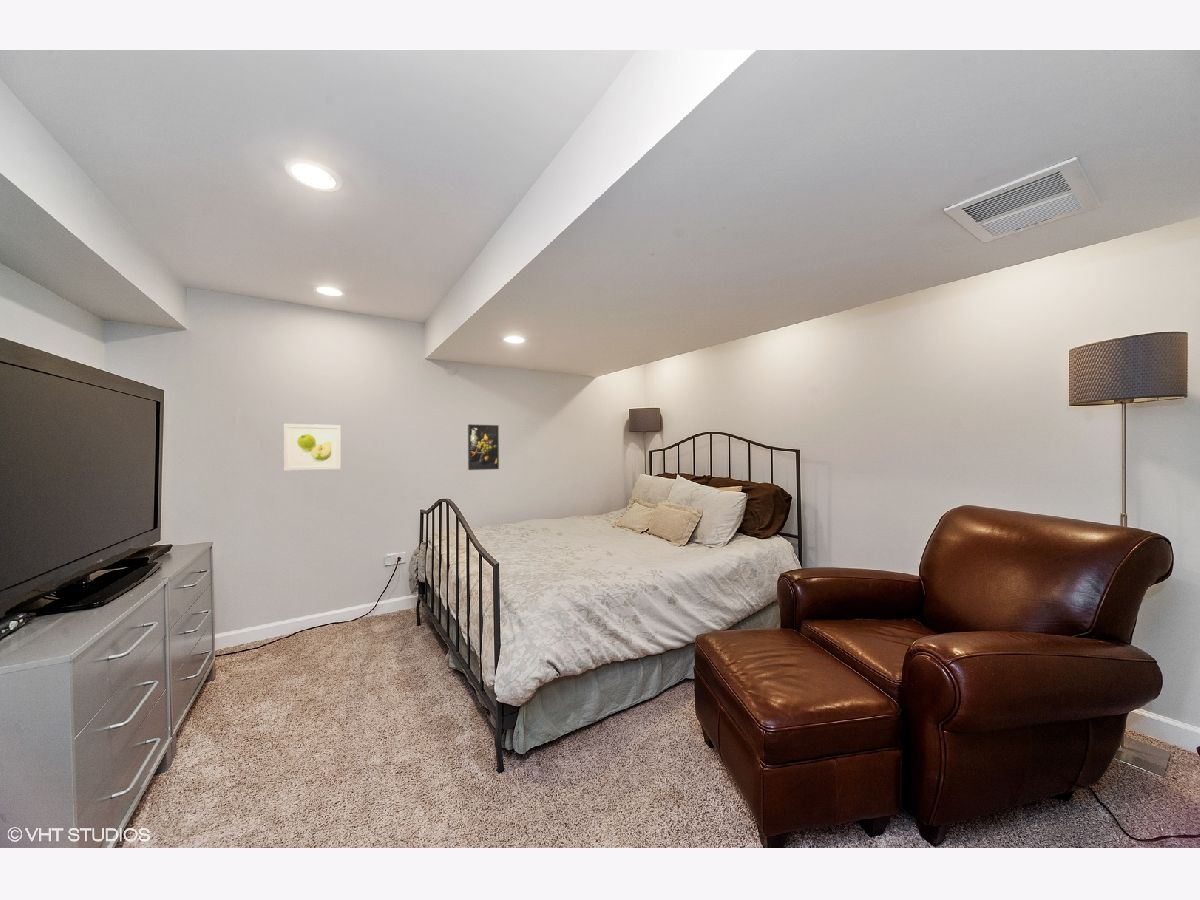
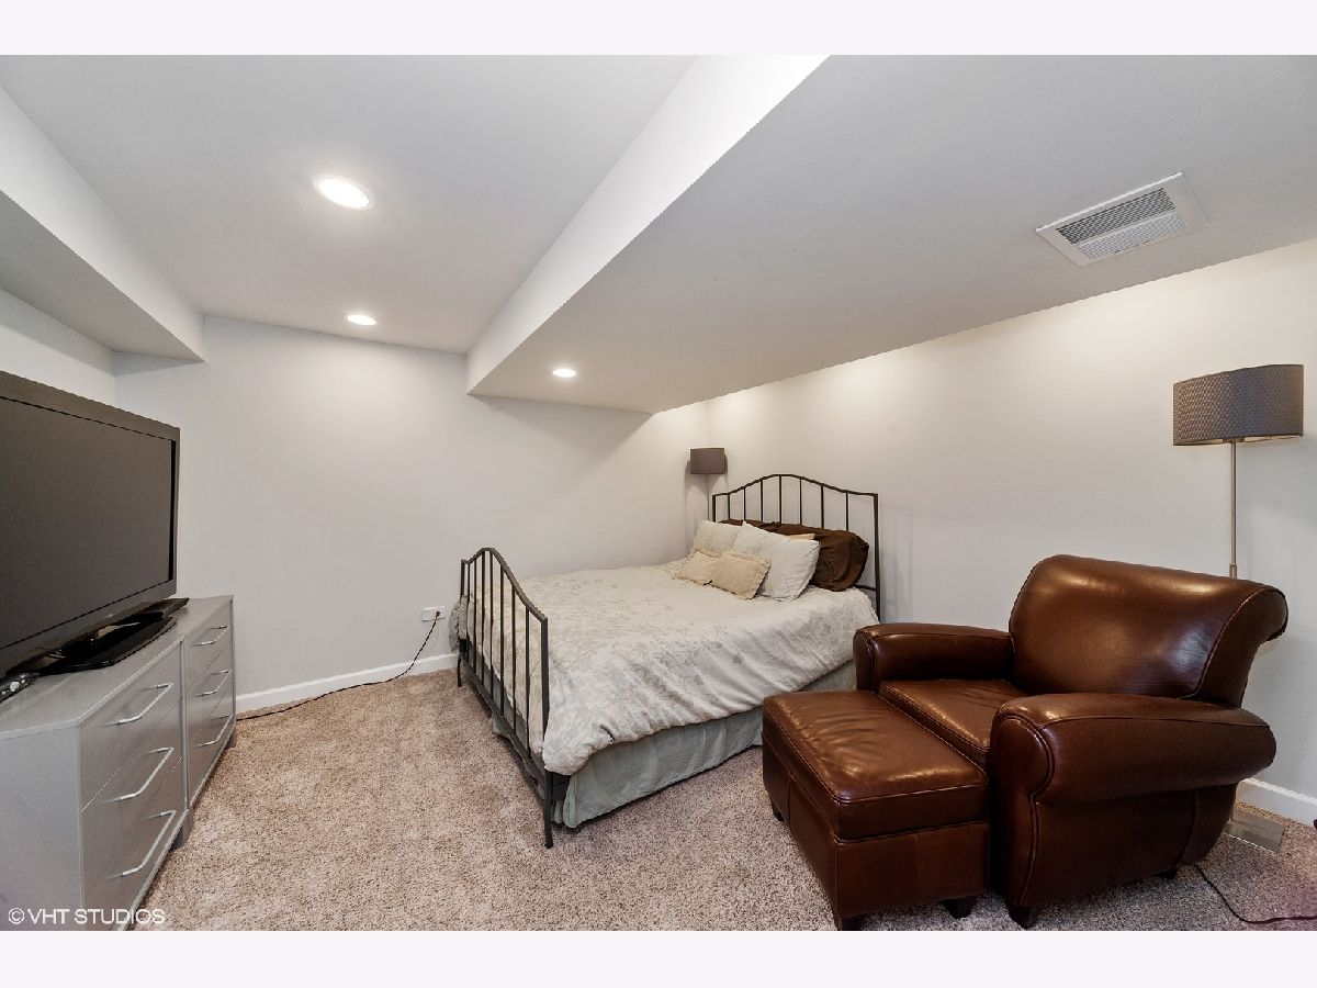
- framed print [467,423,500,471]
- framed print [283,423,342,471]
